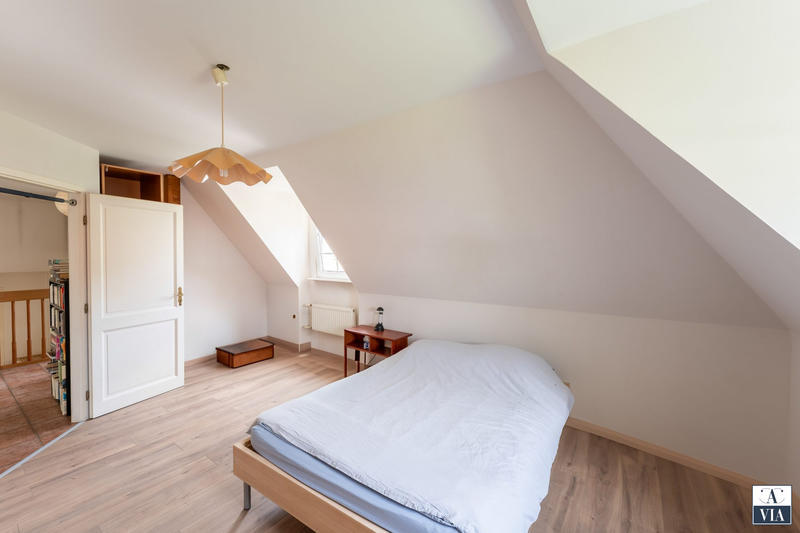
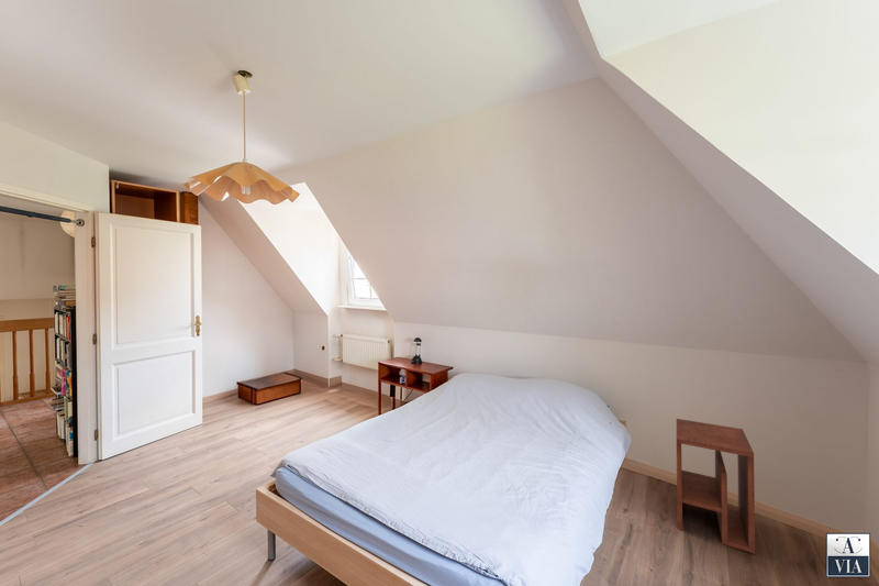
+ side table [676,418,756,555]
